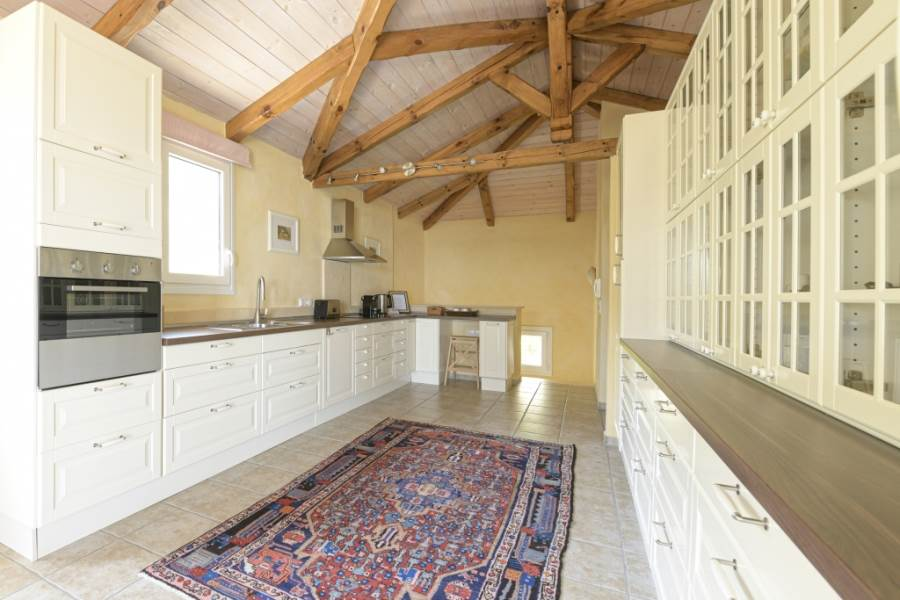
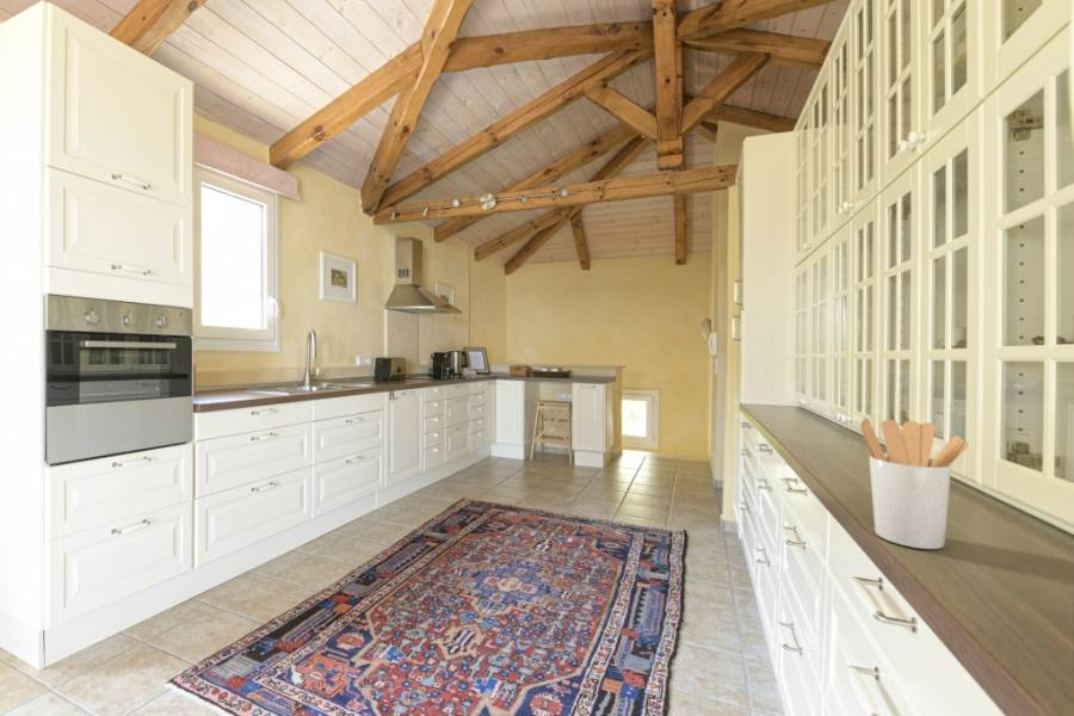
+ utensil holder [859,416,970,550]
